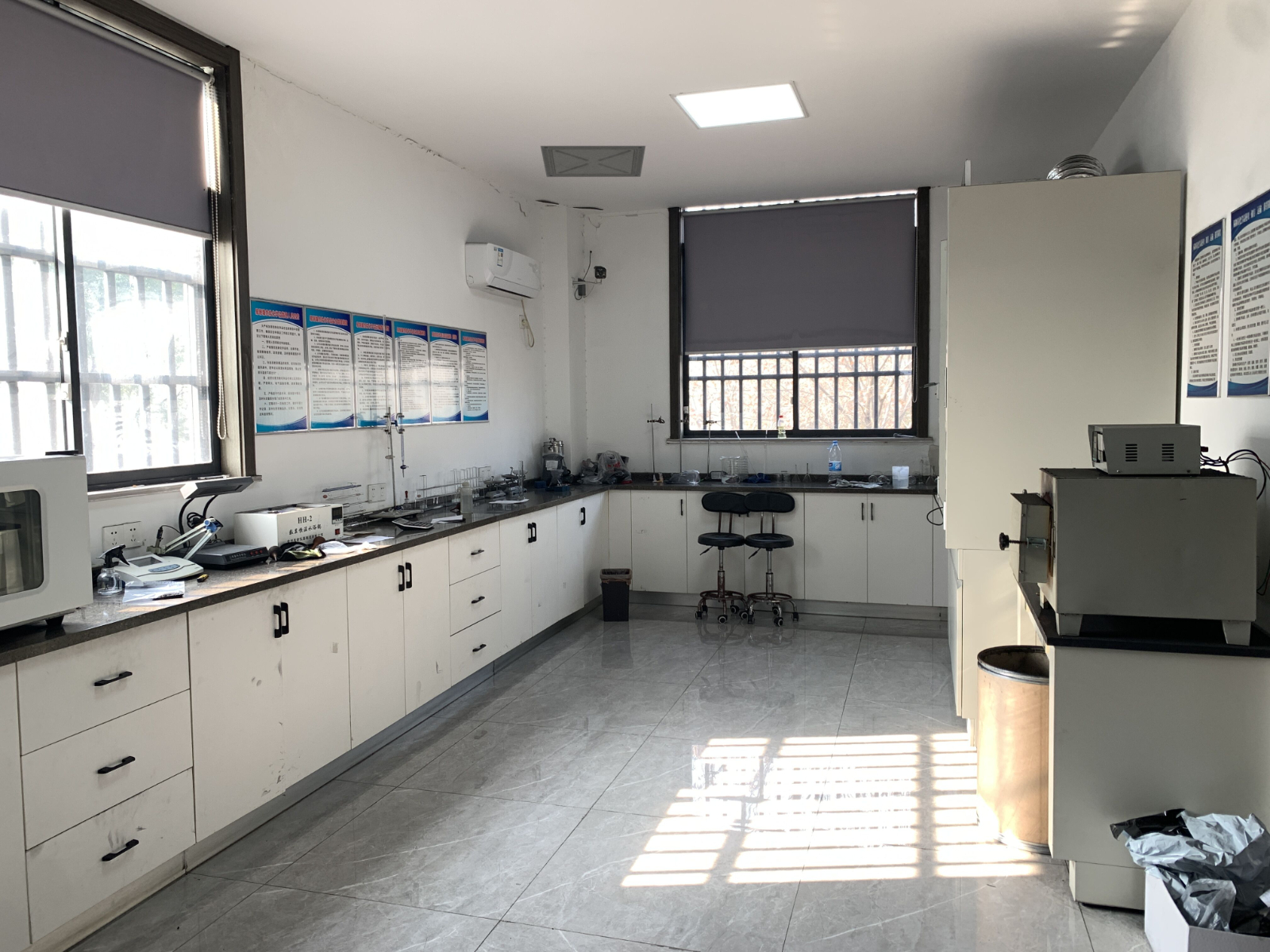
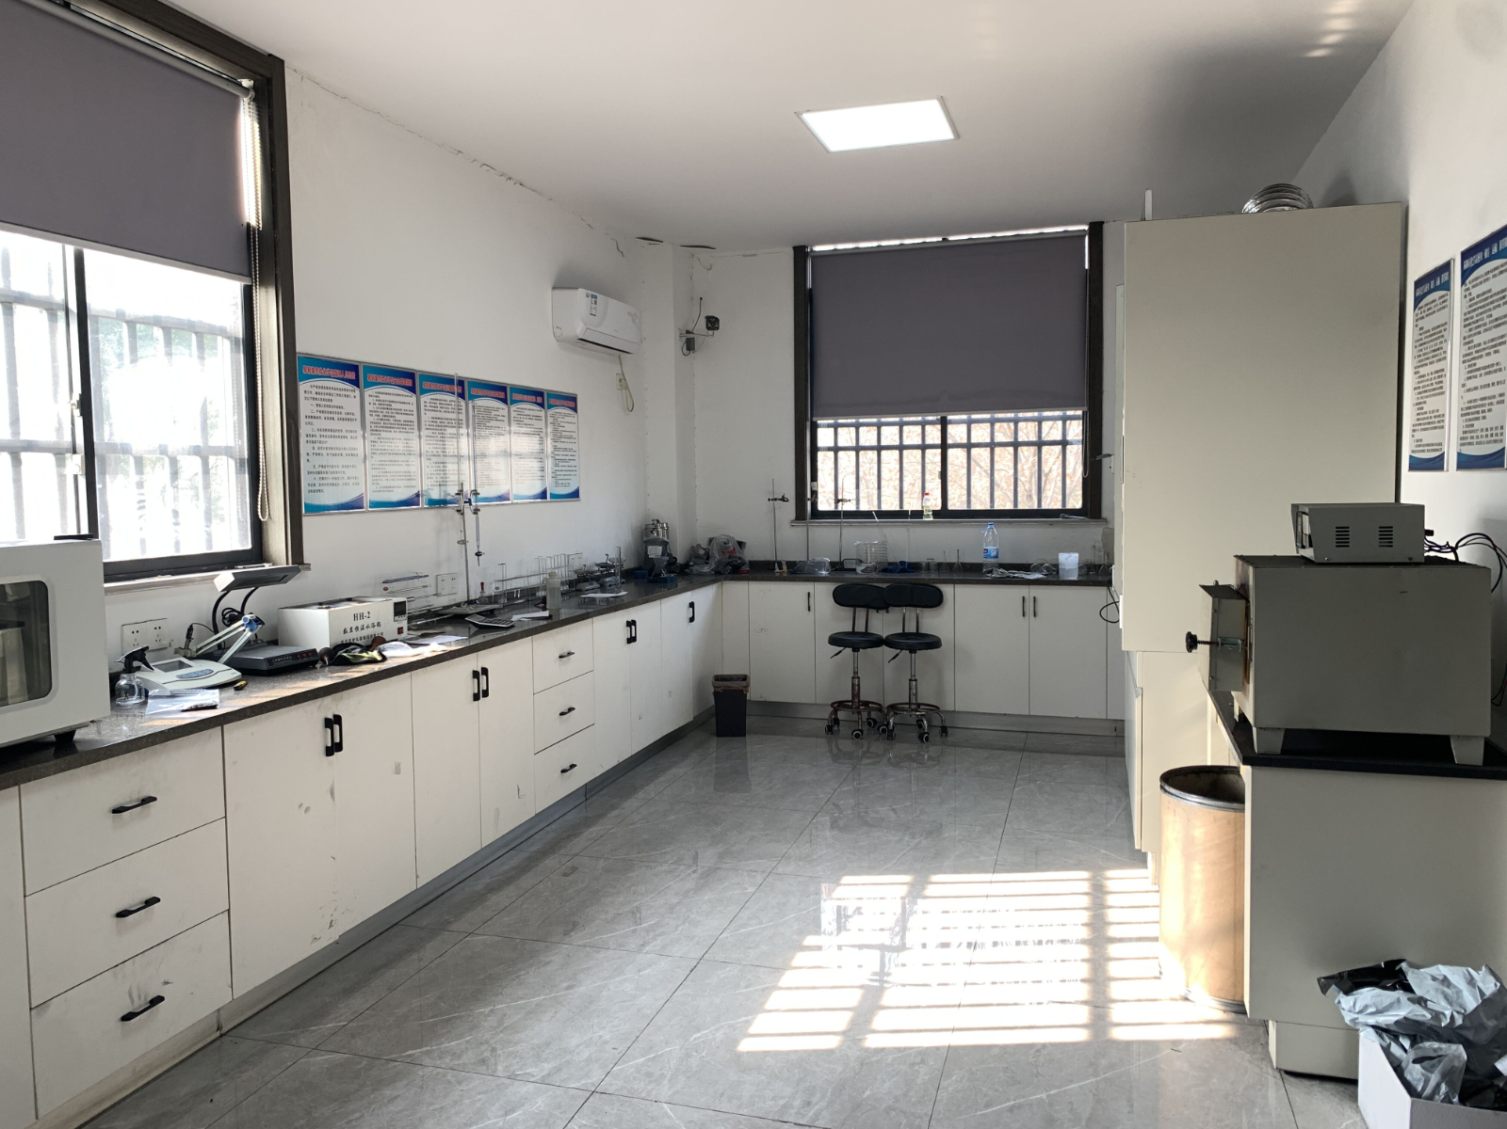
- ceiling vent [540,145,646,178]
